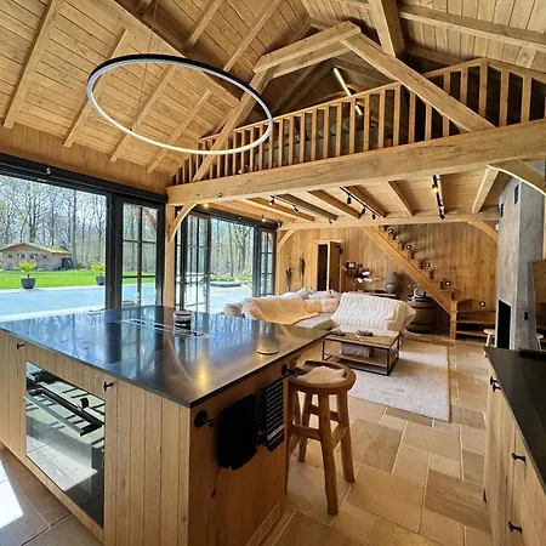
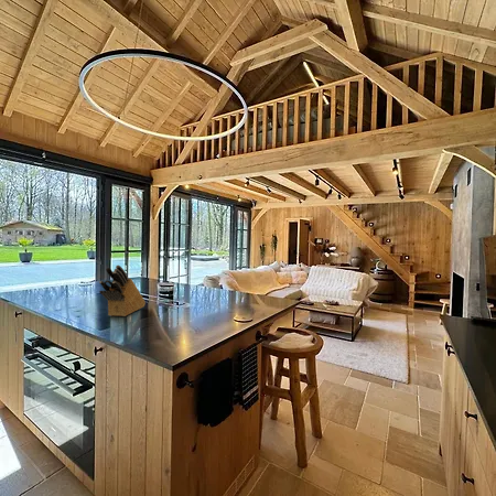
+ knife block [98,263,147,317]
